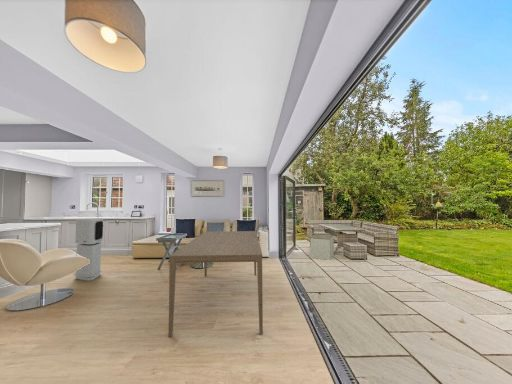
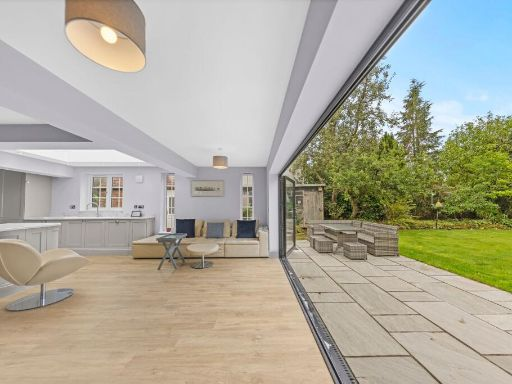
- air purifier [73,218,104,282]
- storage bin [309,233,335,261]
- dining table [168,230,264,338]
